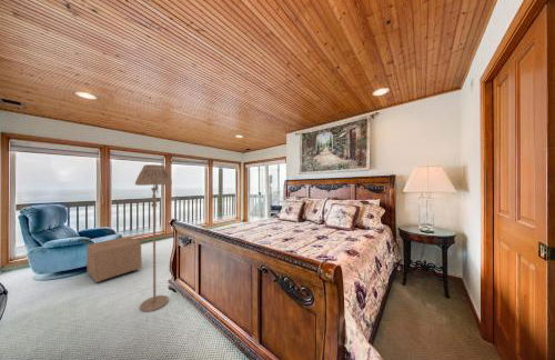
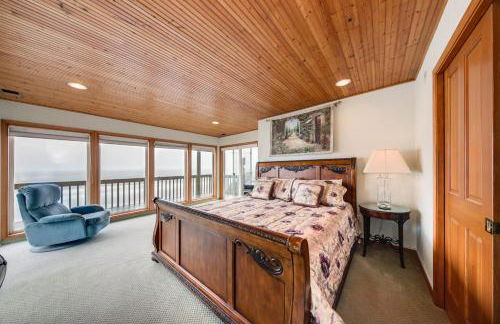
- floor lamp [134,163,173,313]
- ottoman [85,236,142,283]
